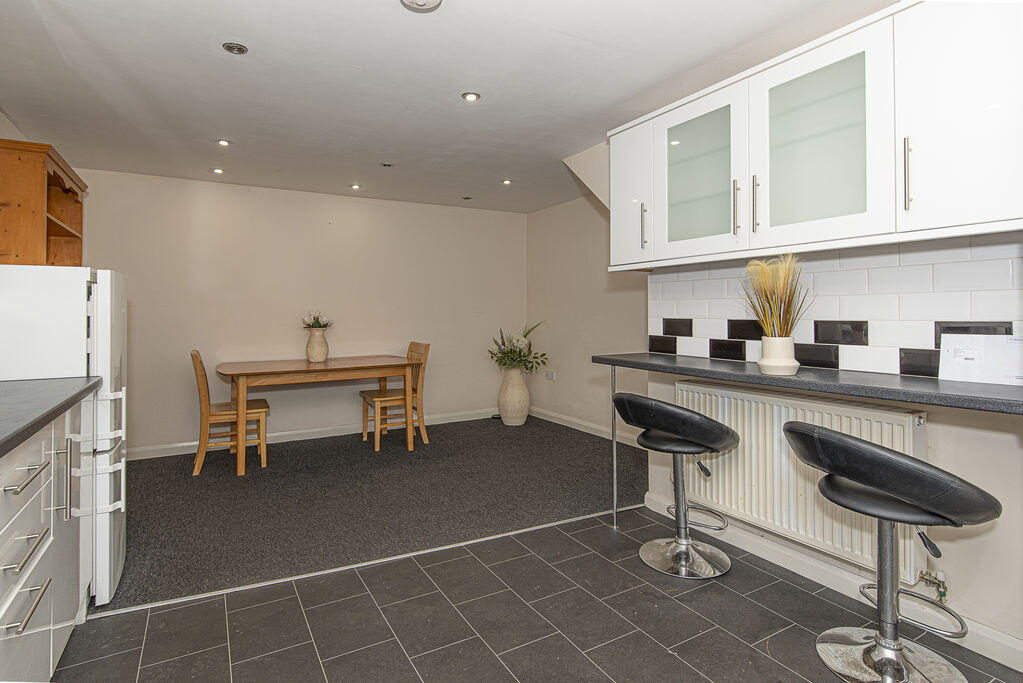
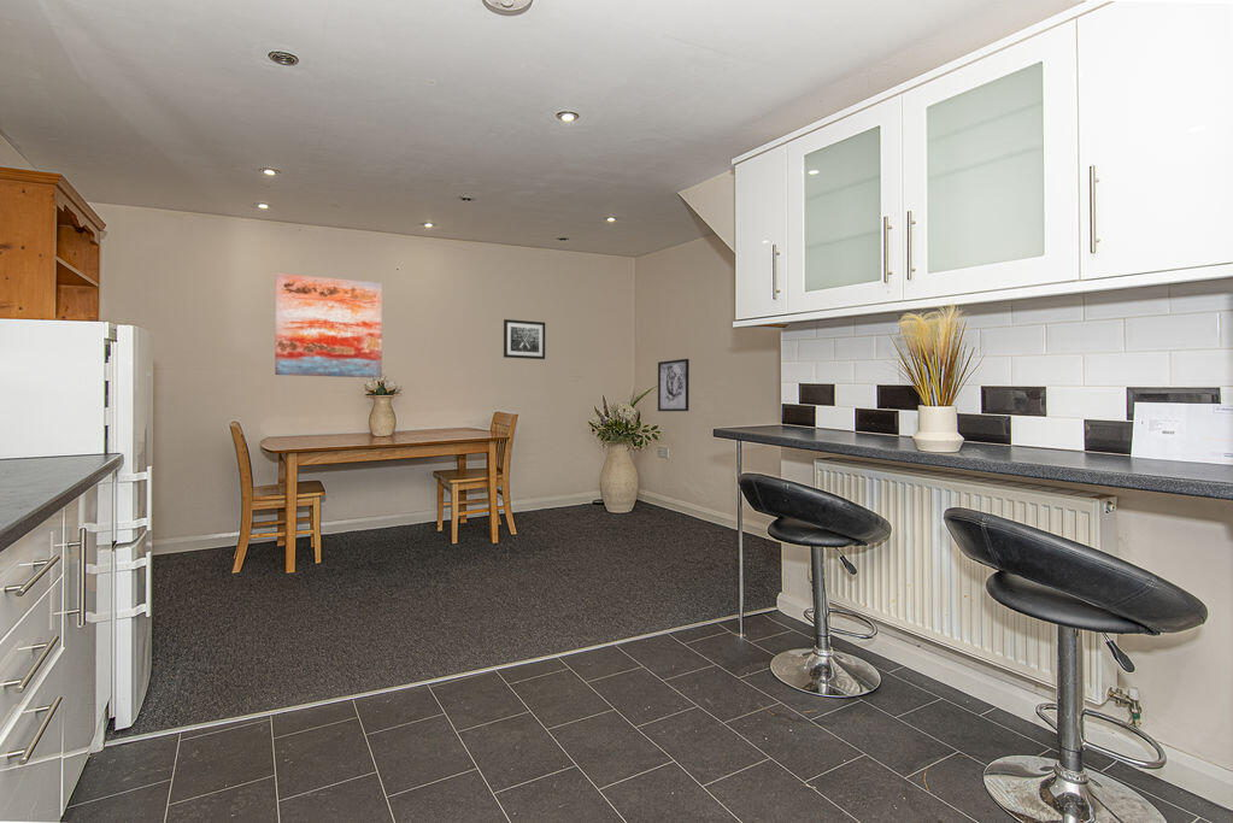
+ wall art [657,358,691,412]
+ wall art [503,318,546,360]
+ wall art [274,272,383,380]
